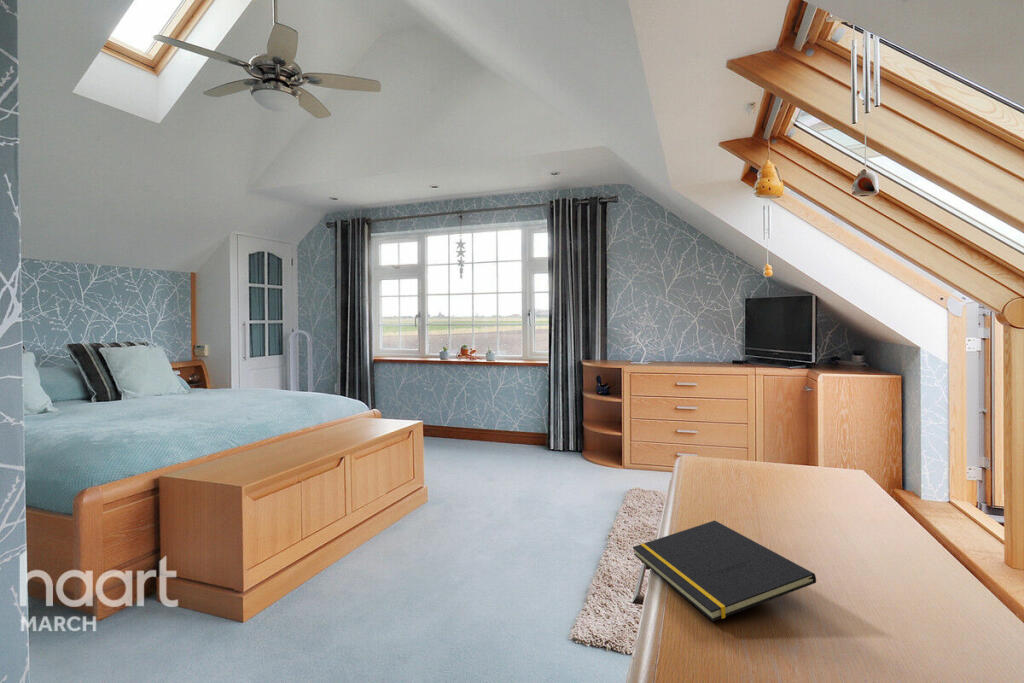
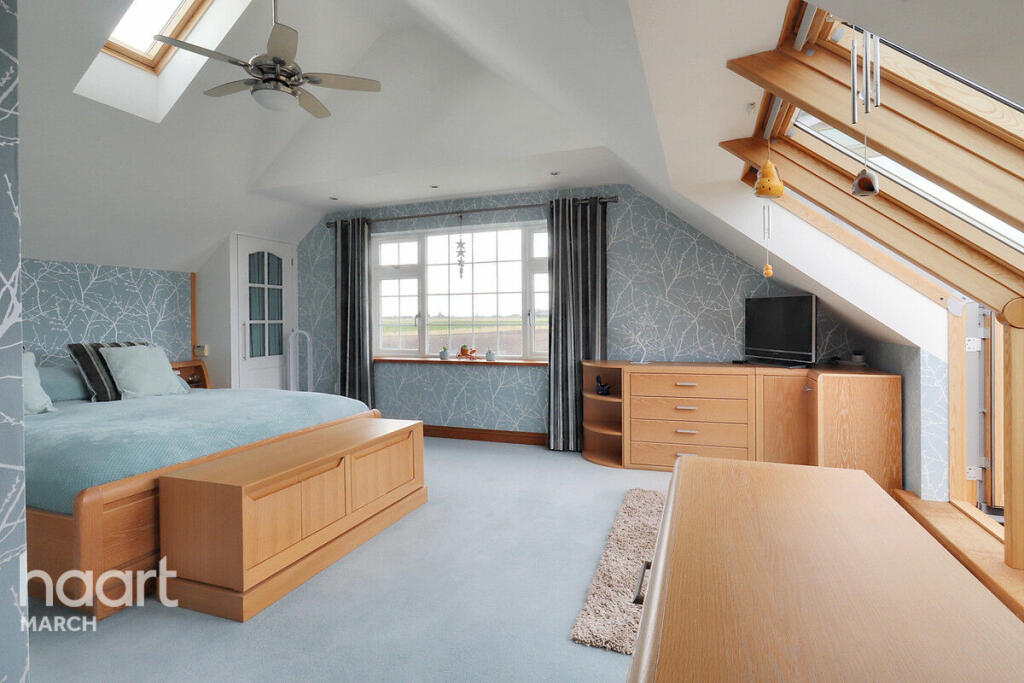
- notepad [632,520,817,622]
